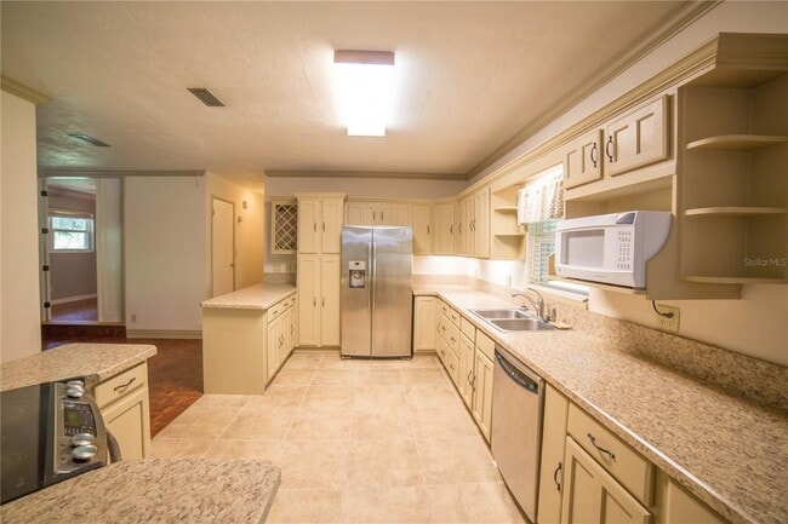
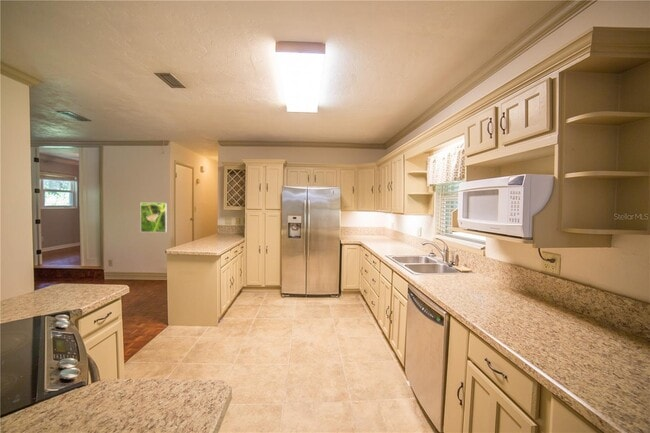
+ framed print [140,202,168,233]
